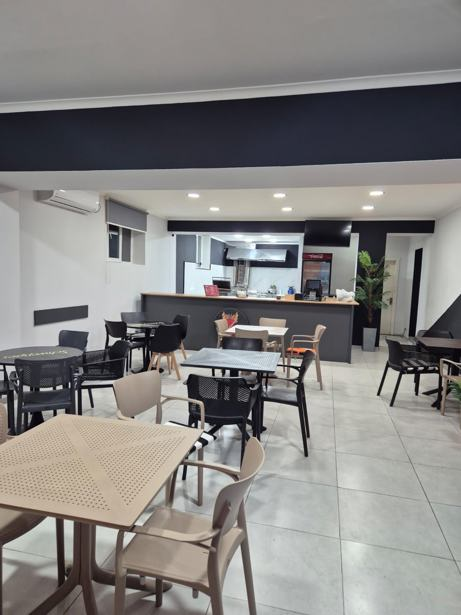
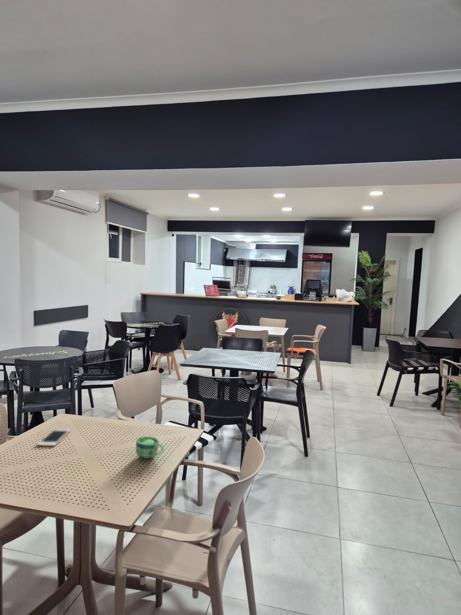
+ cell phone [36,428,71,447]
+ cup [135,436,165,460]
